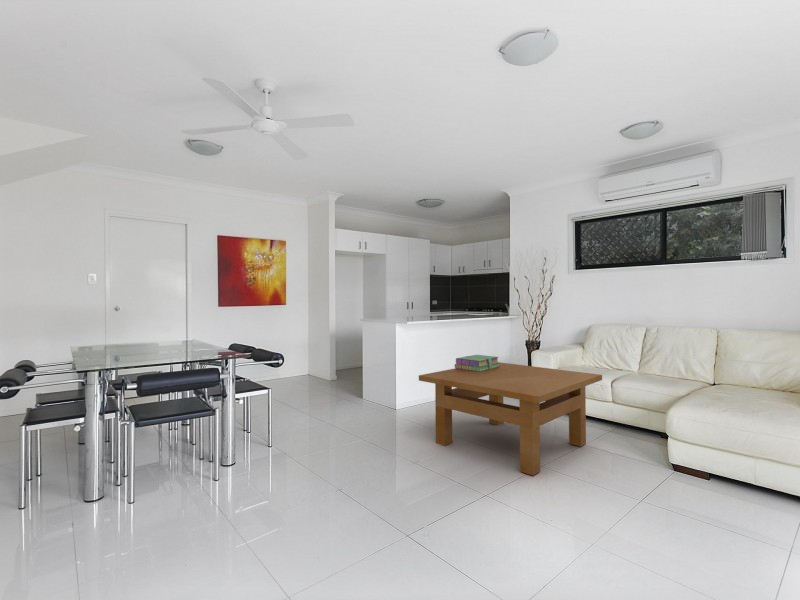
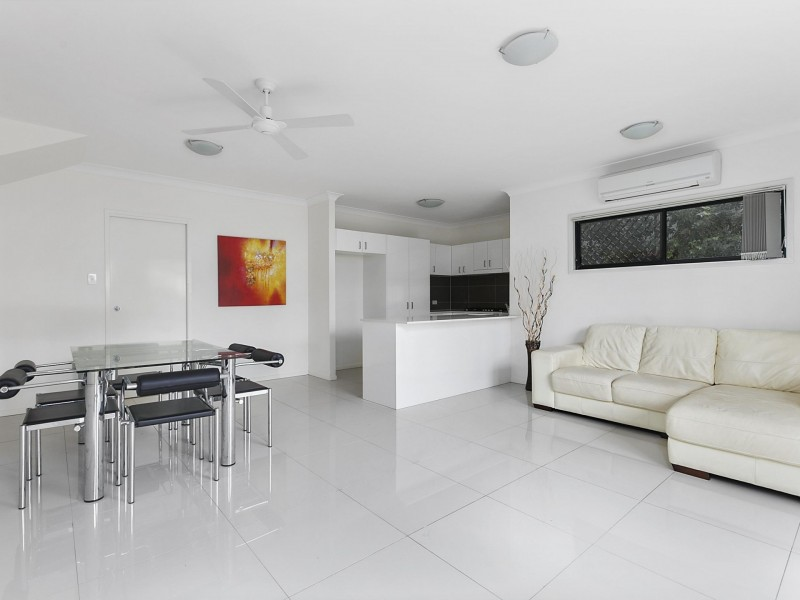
- table [418,362,603,477]
- stack of books [454,354,501,371]
